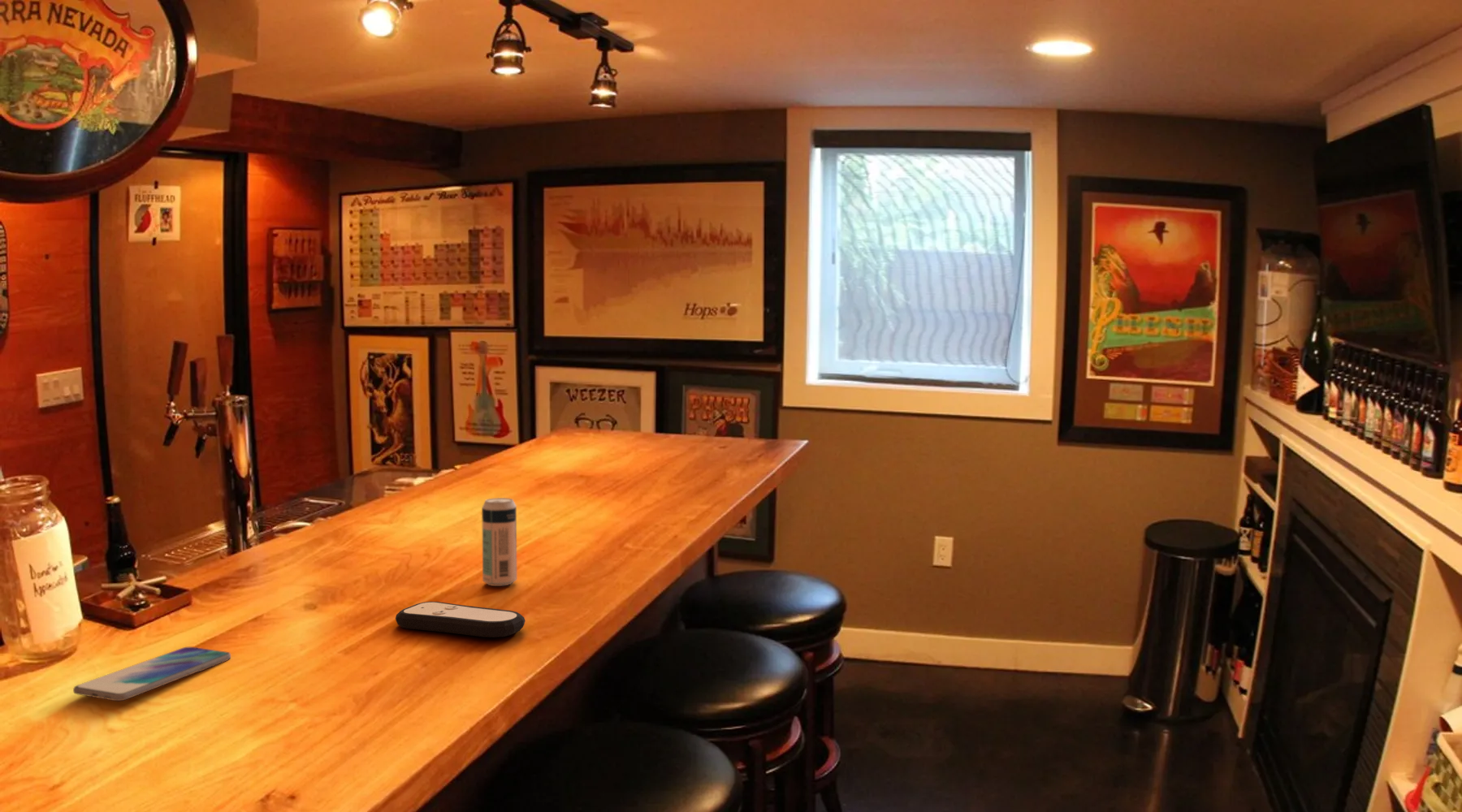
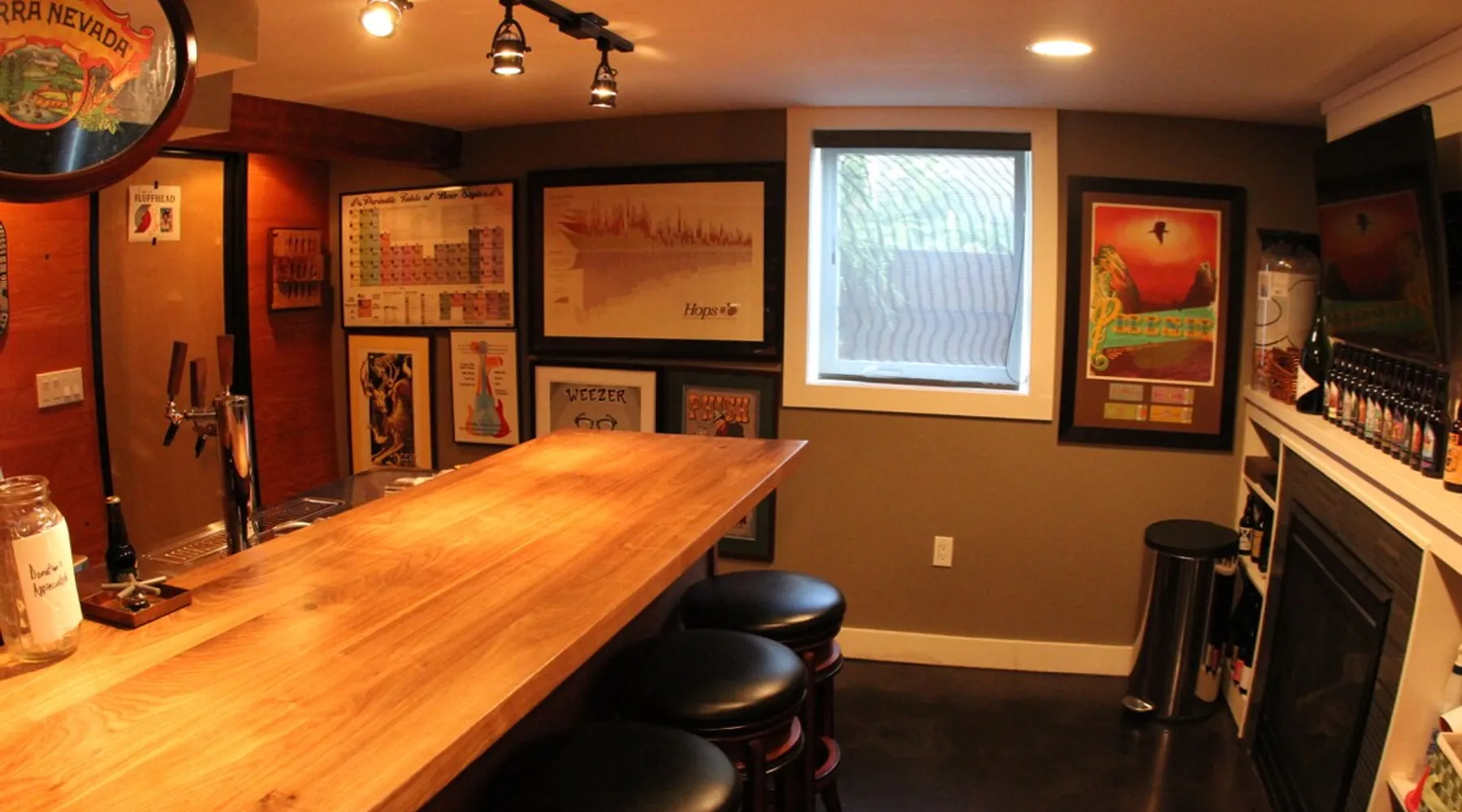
- beer can [481,497,517,587]
- remote control [395,601,526,638]
- smartphone [72,646,231,702]
